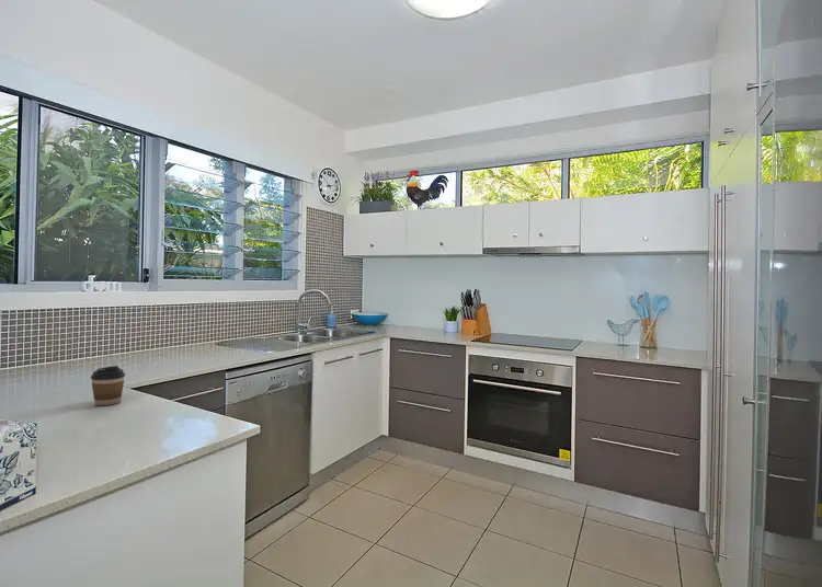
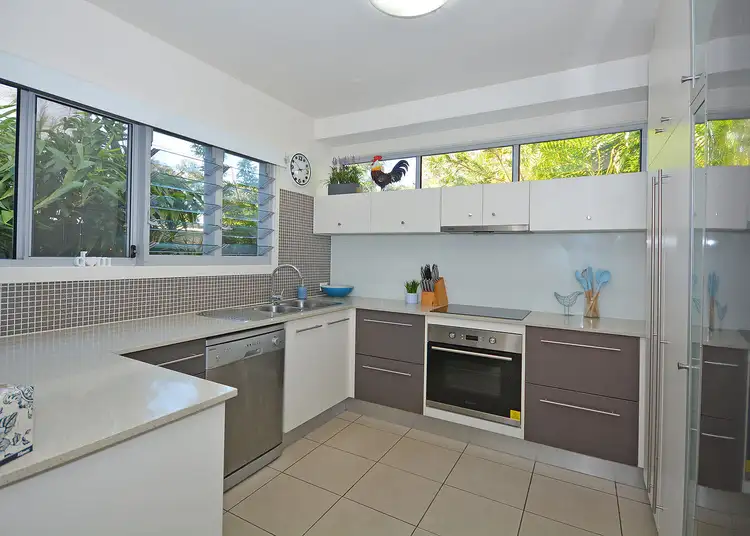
- coffee cup [90,365,126,406]
